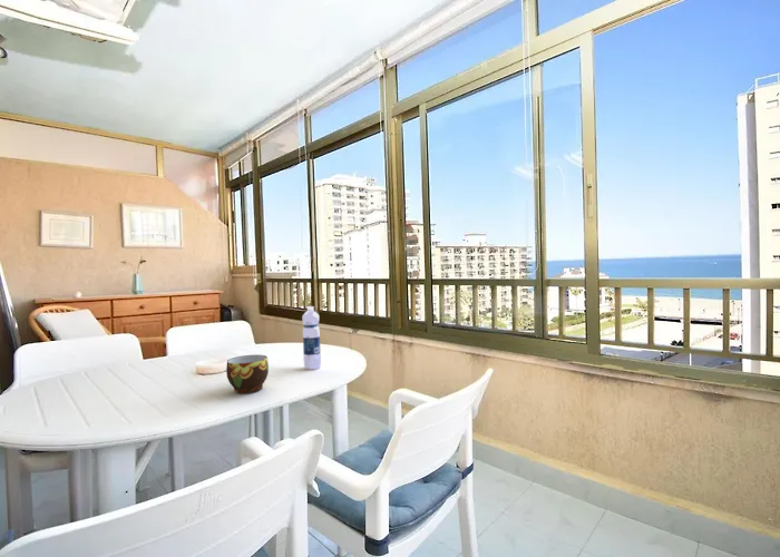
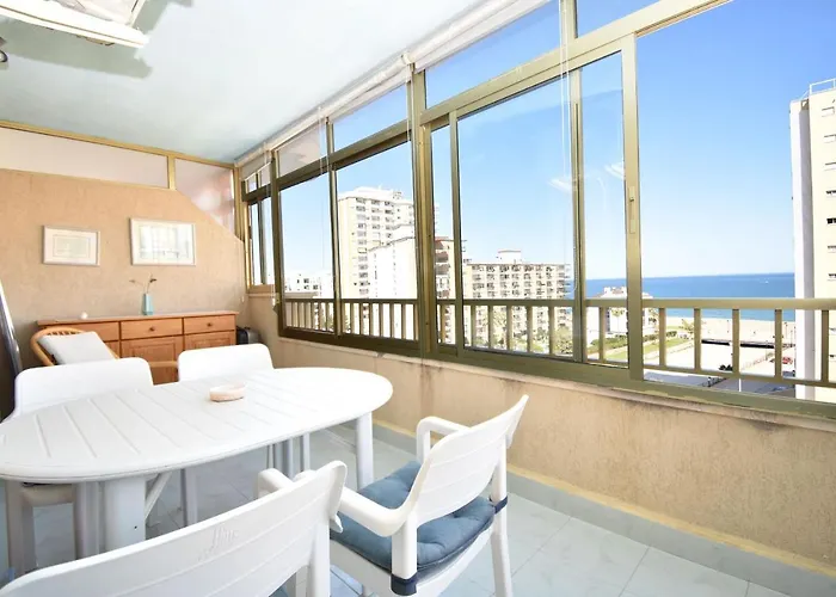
- cup [225,353,270,394]
- water bottle [301,305,322,370]
